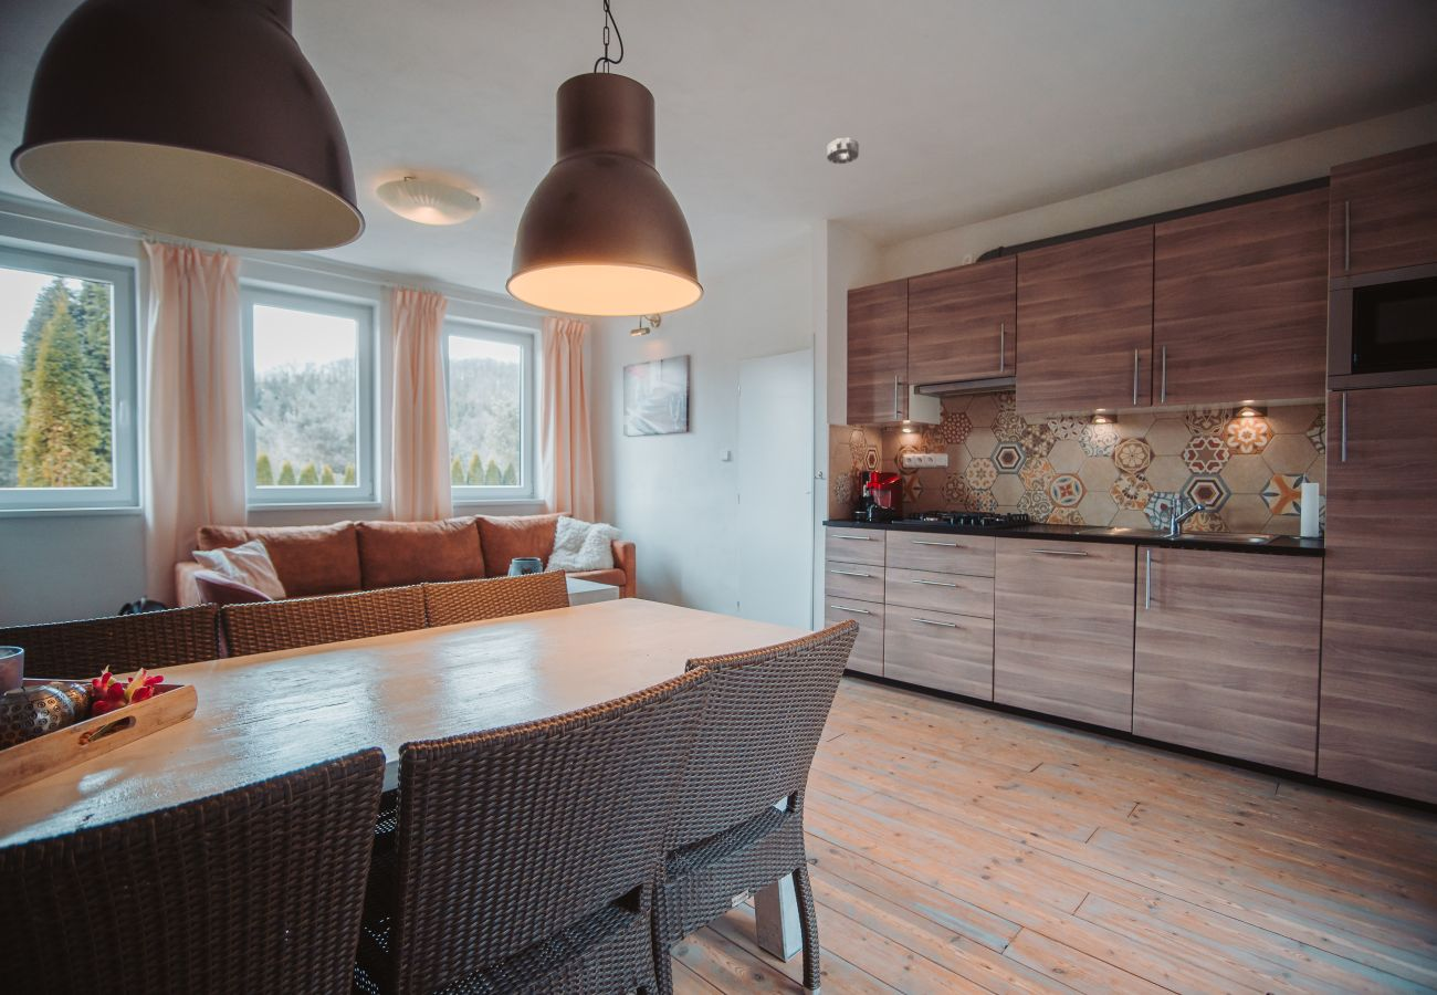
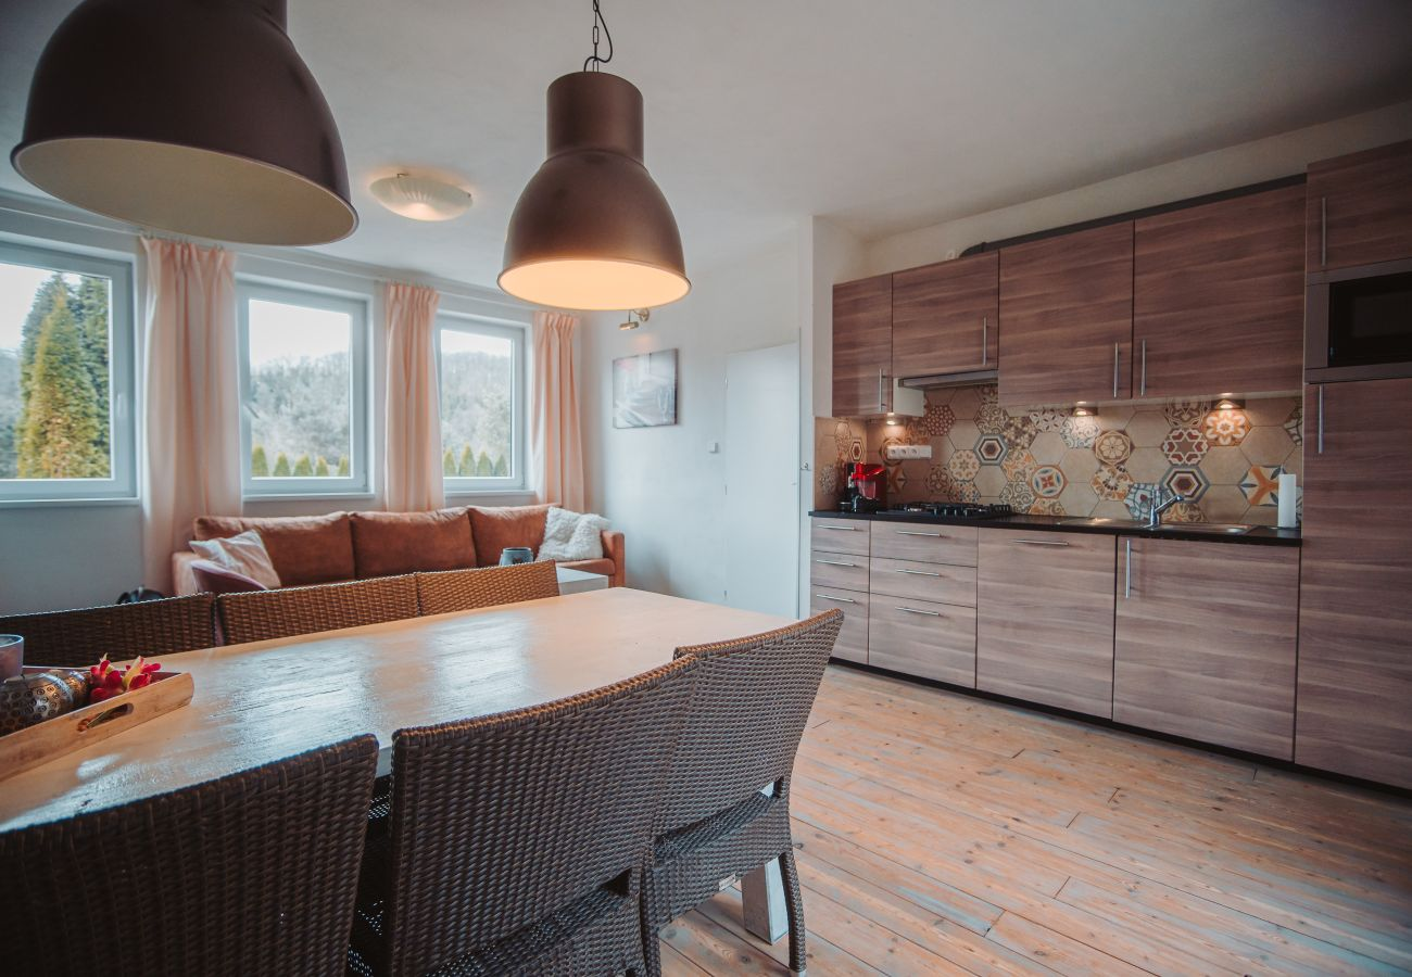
- smoke detector [826,137,860,165]
